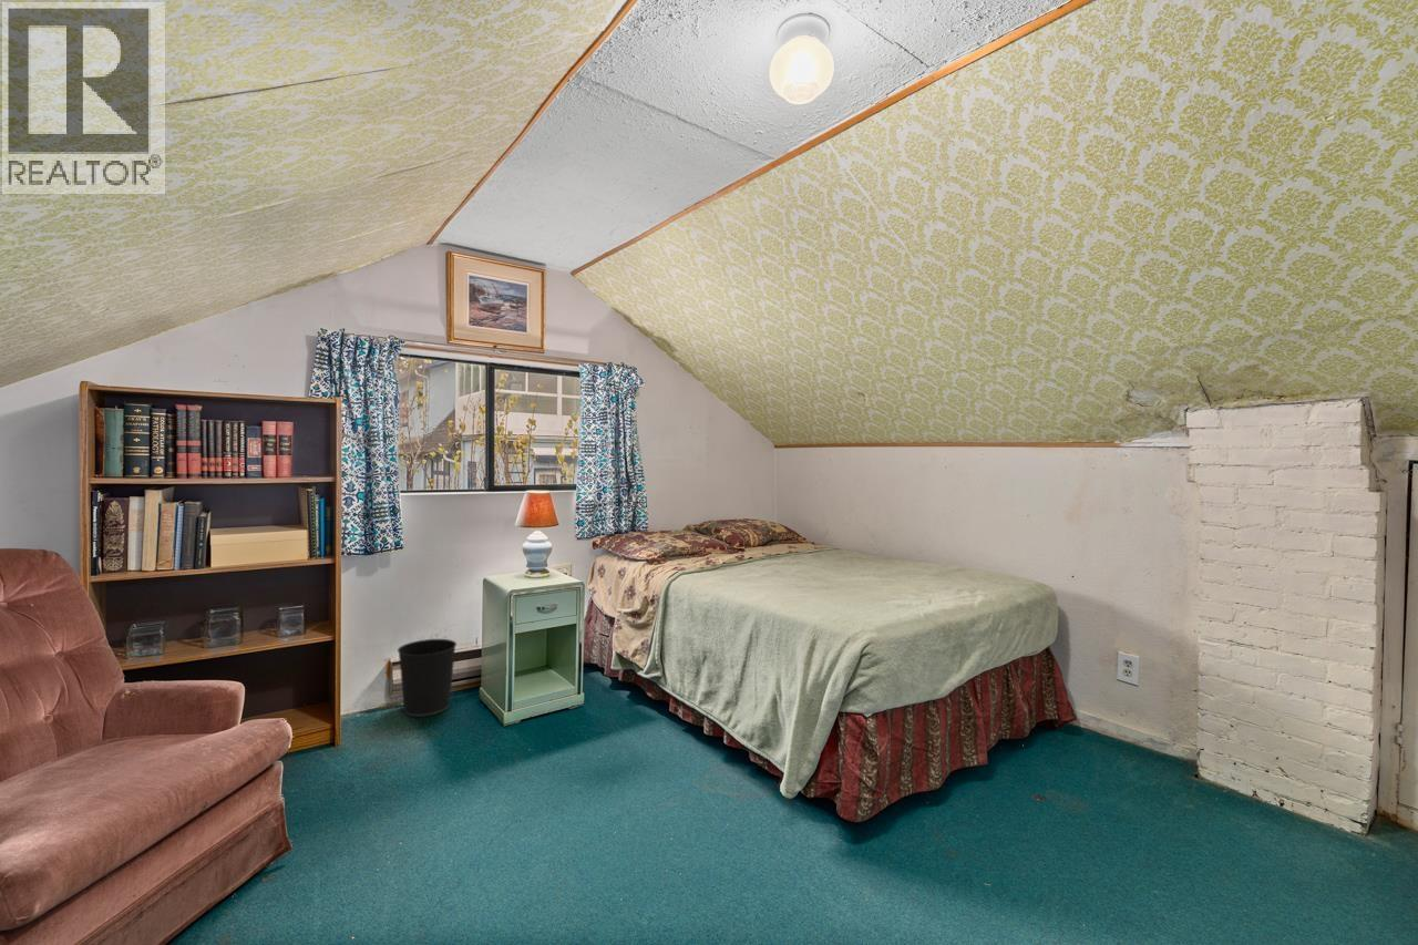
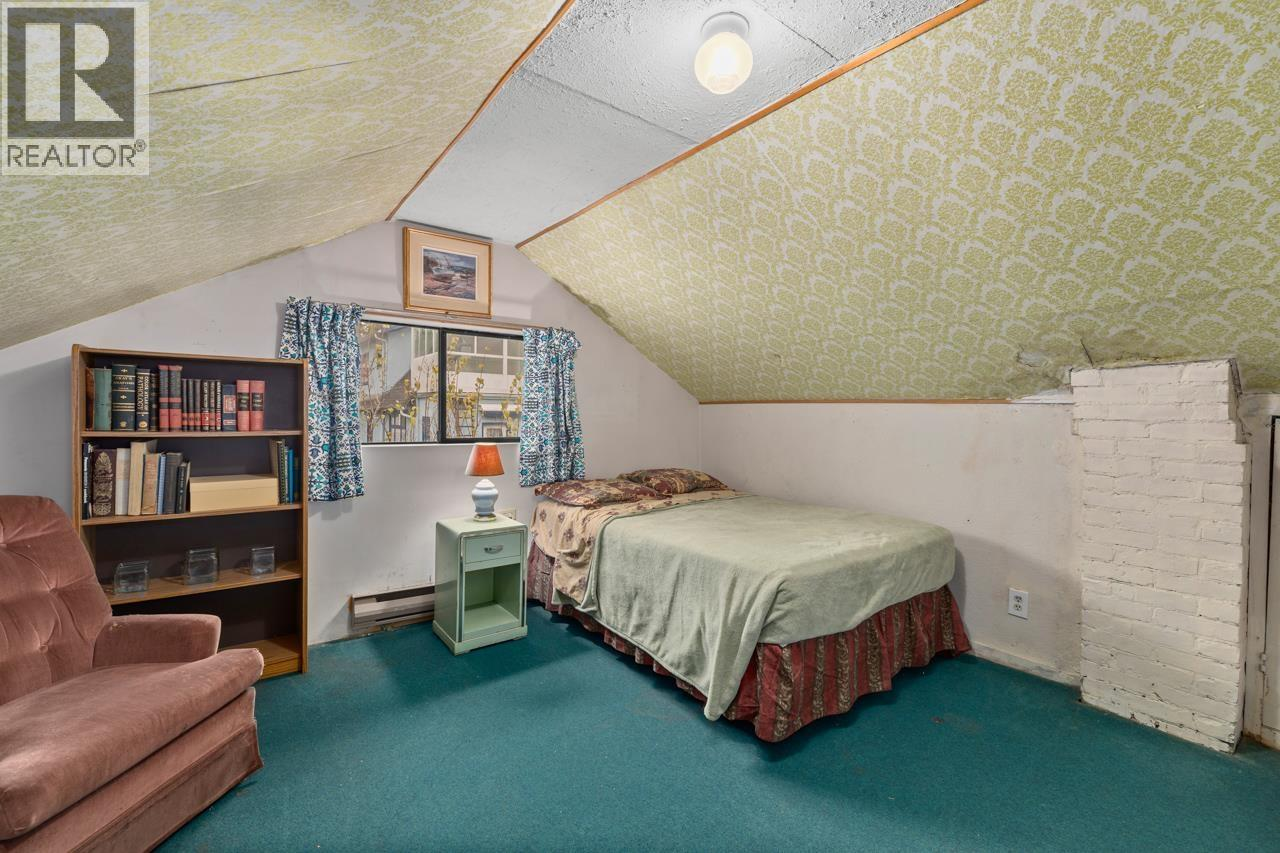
- wastebasket [397,638,458,718]
